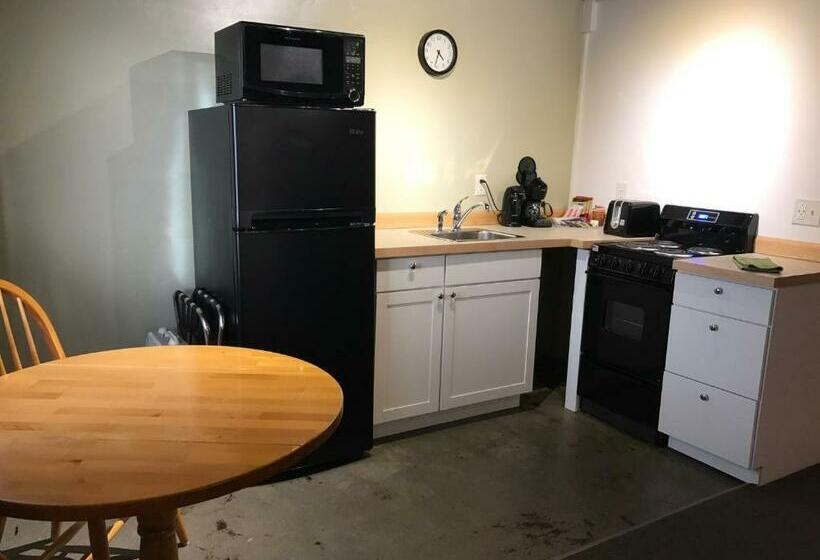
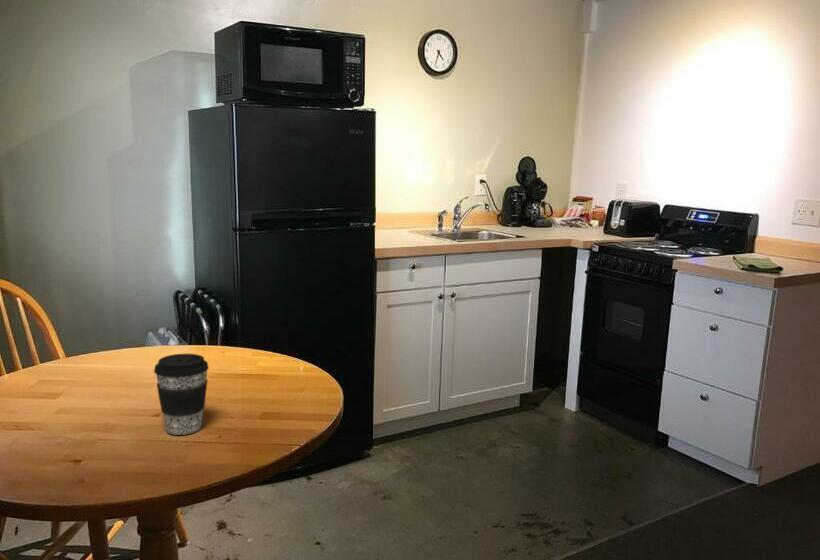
+ coffee cup [153,353,210,436]
